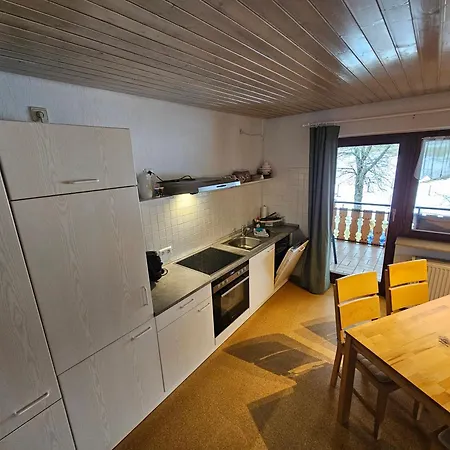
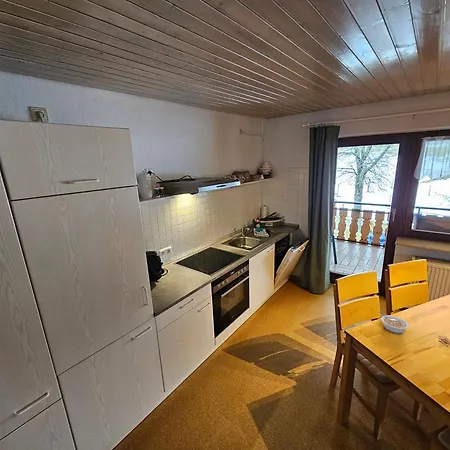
+ legume [379,311,410,334]
